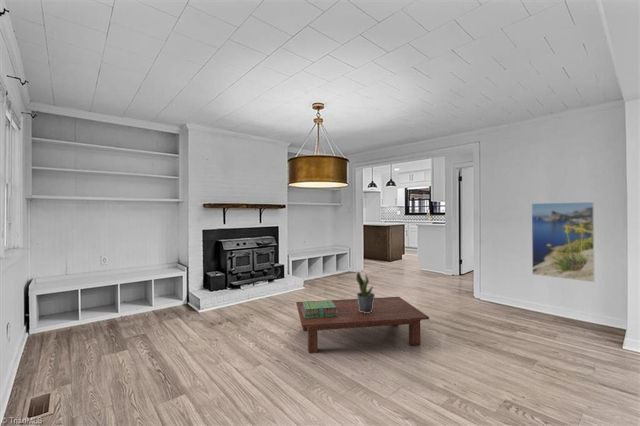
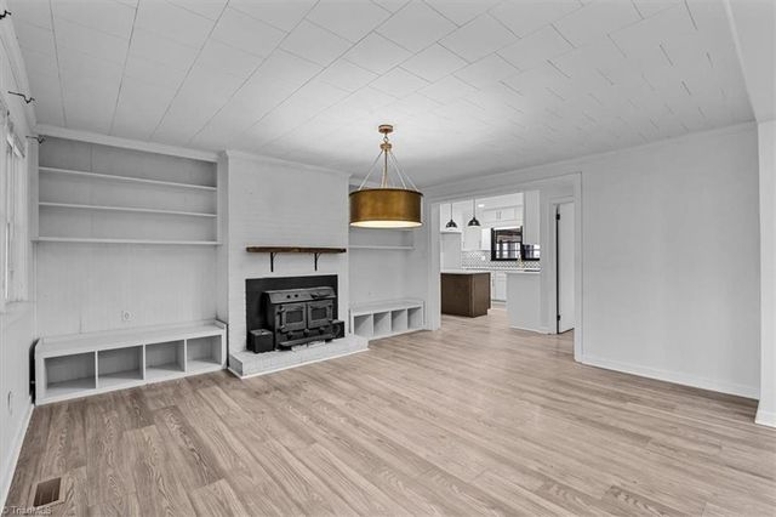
- stack of books [301,300,338,319]
- potted plant [355,270,376,313]
- coffee table [295,296,430,354]
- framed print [531,201,595,283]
